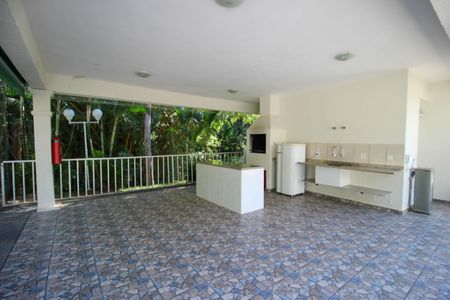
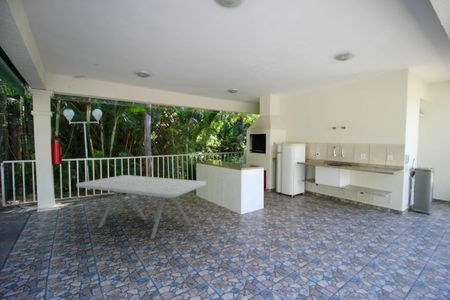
+ dining table [75,174,207,240]
